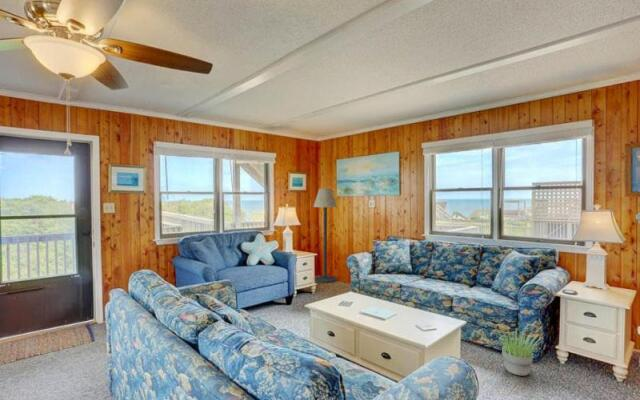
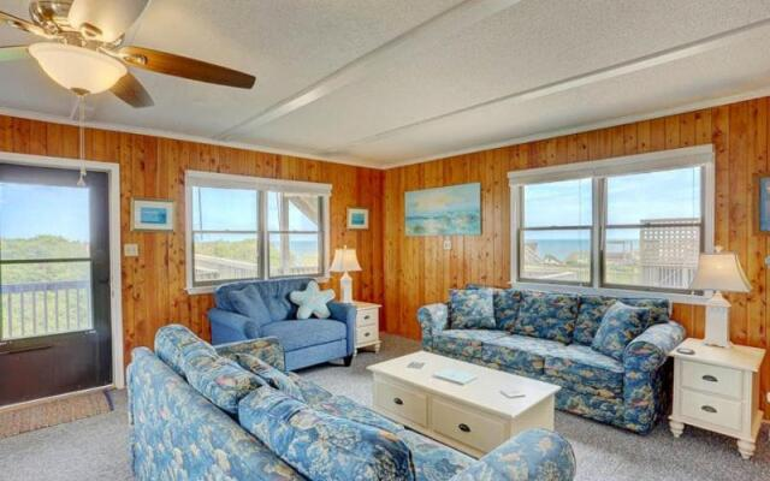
- potted plant [492,325,543,377]
- floor lamp [312,188,338,284]
